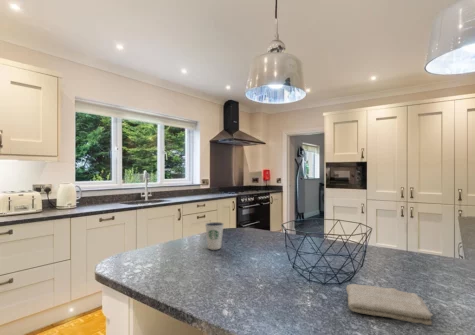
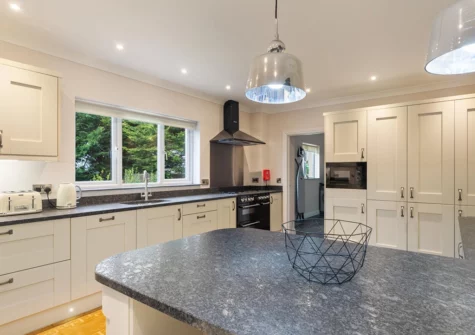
- dixie cup [204,221,225,251]
- washcloth [345,283,434,326]
